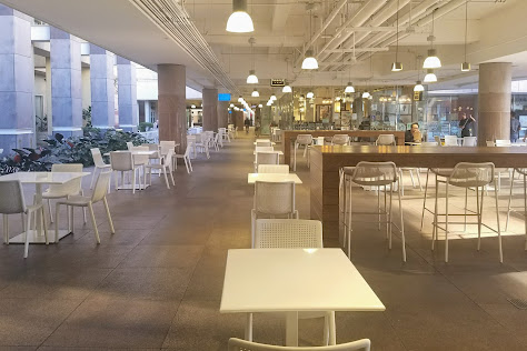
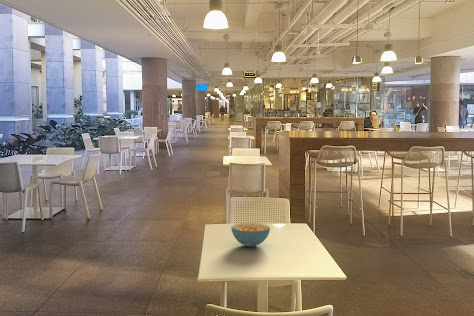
+ cereal bowl [230,222,271,248]
